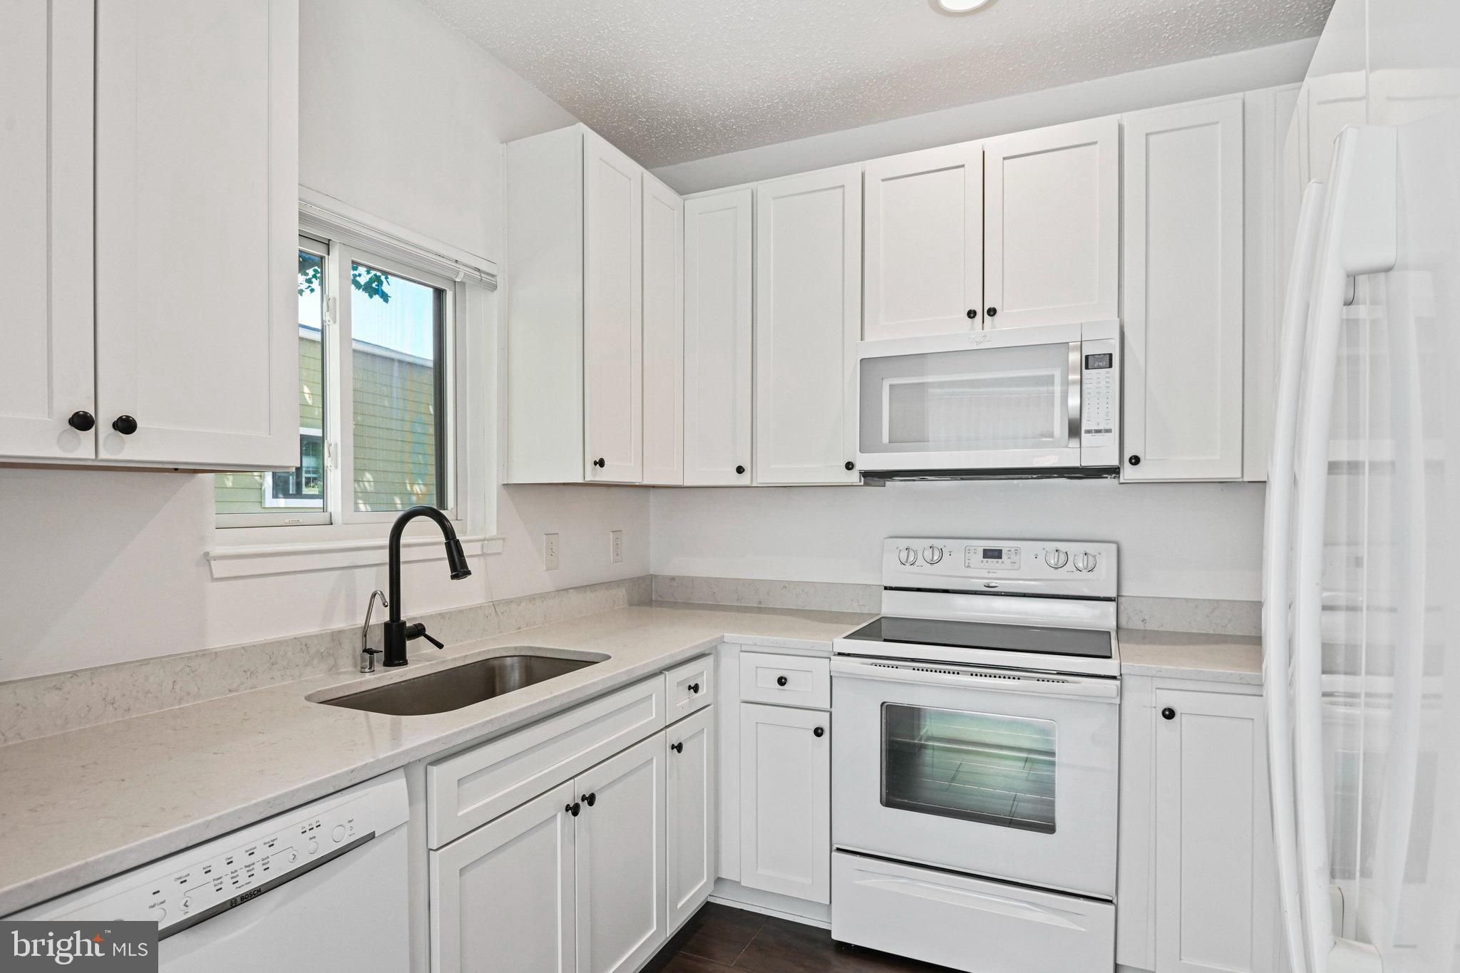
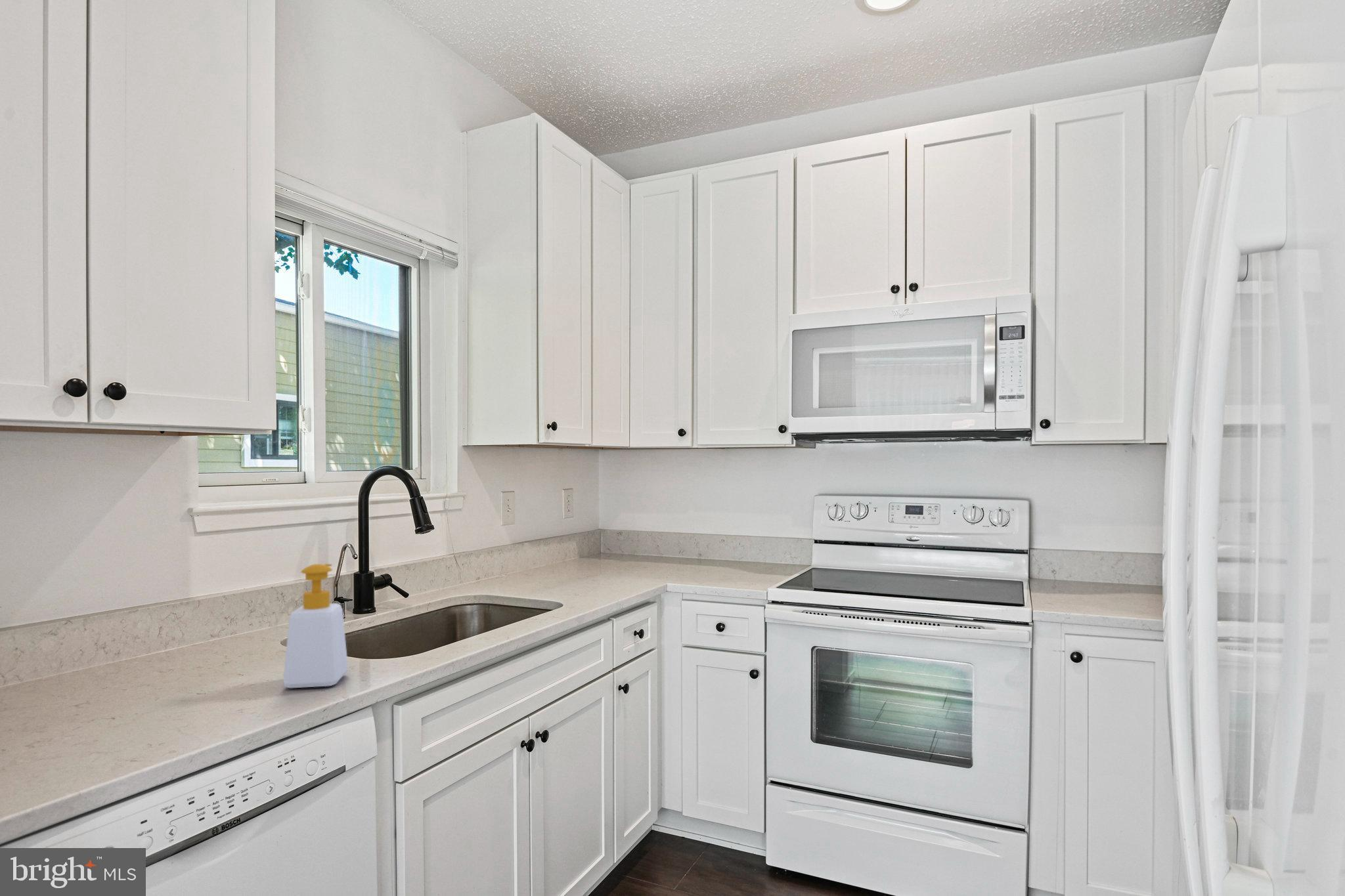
+ soap bottle [282,563,349,689]
